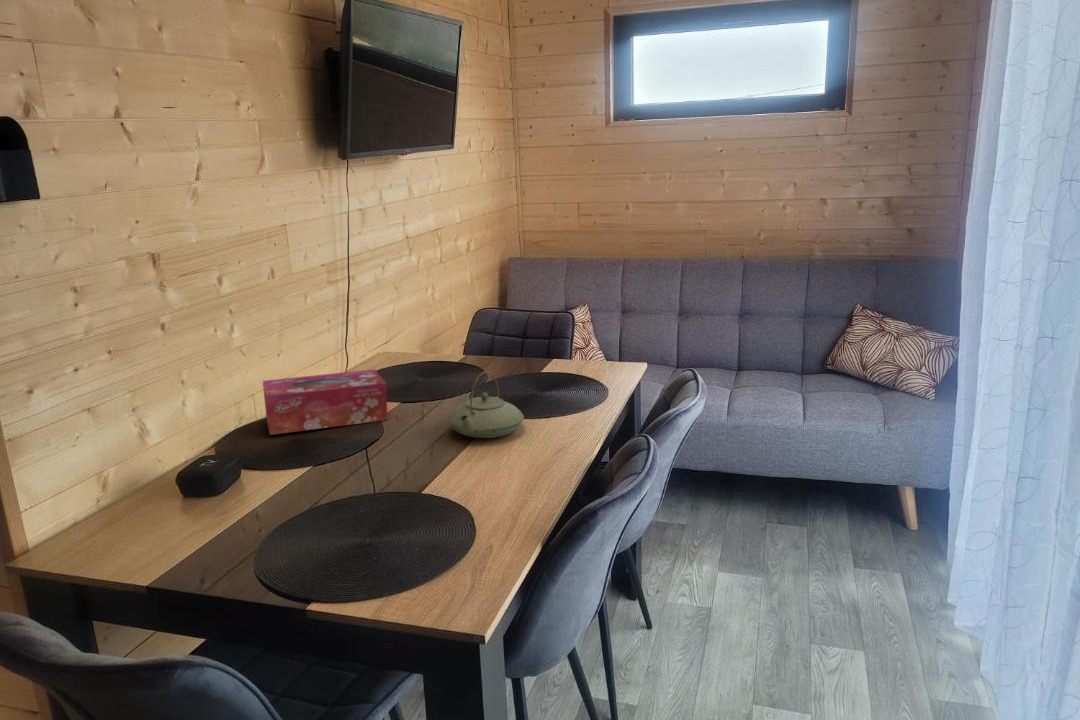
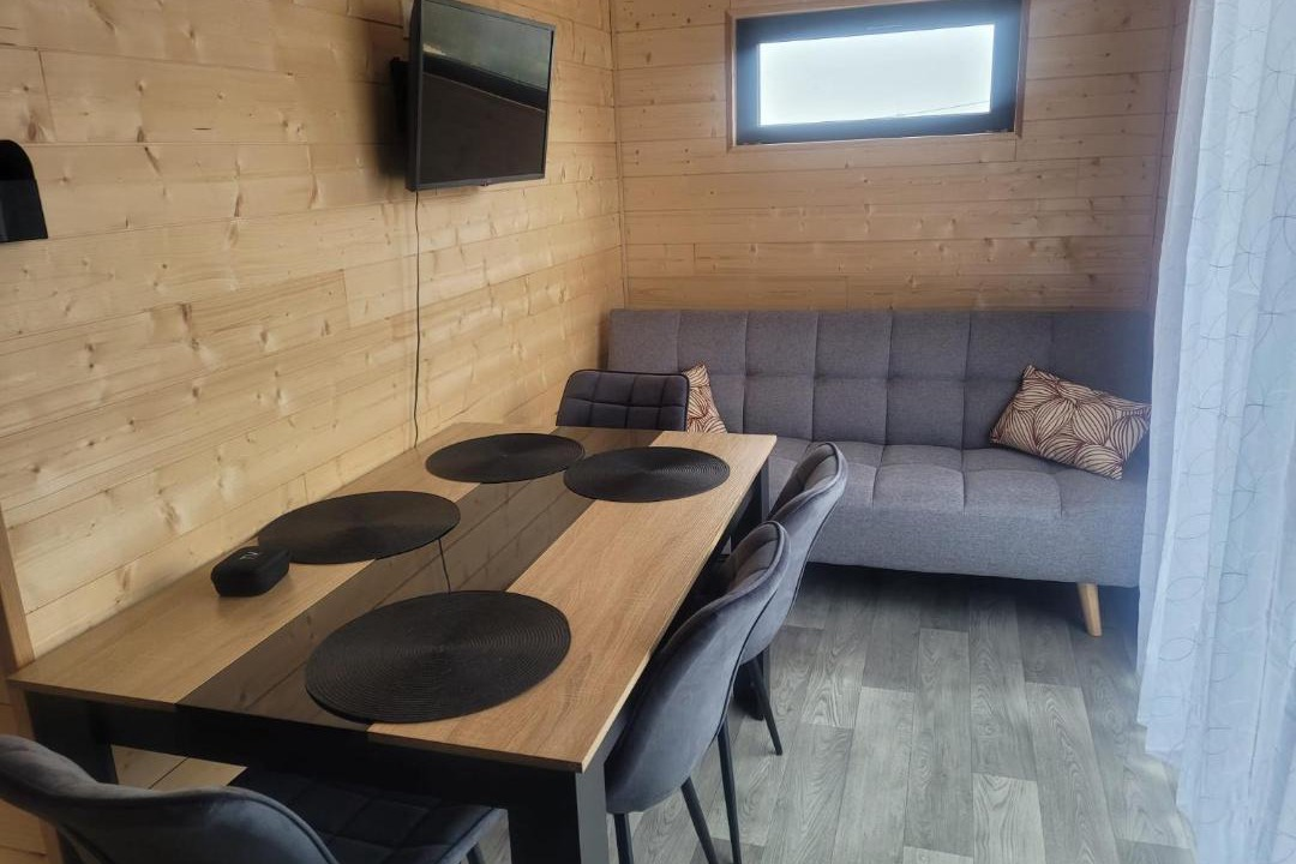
- tissue box [262,368,389,436]
- teapot [446,370,525,439]
